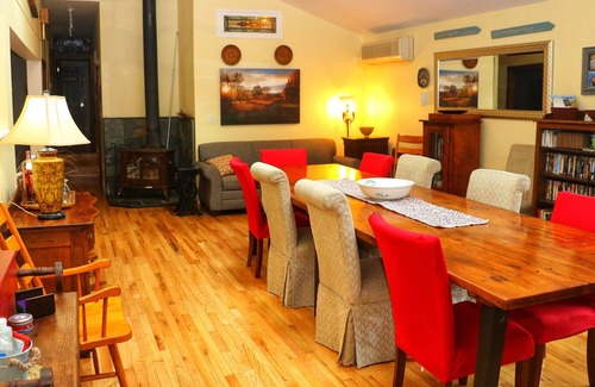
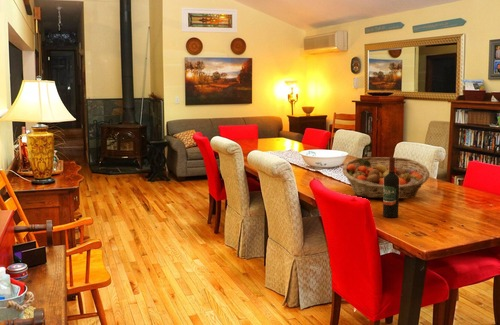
+ fruit basket [342,156,431,200]
+ wine bottle [382,156,400,218]
